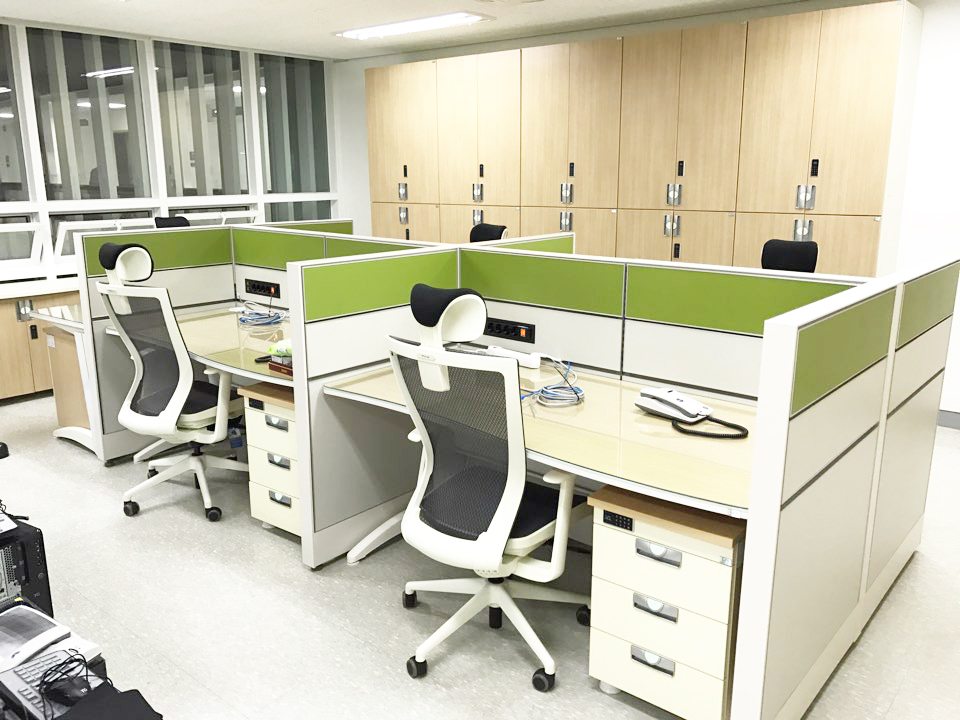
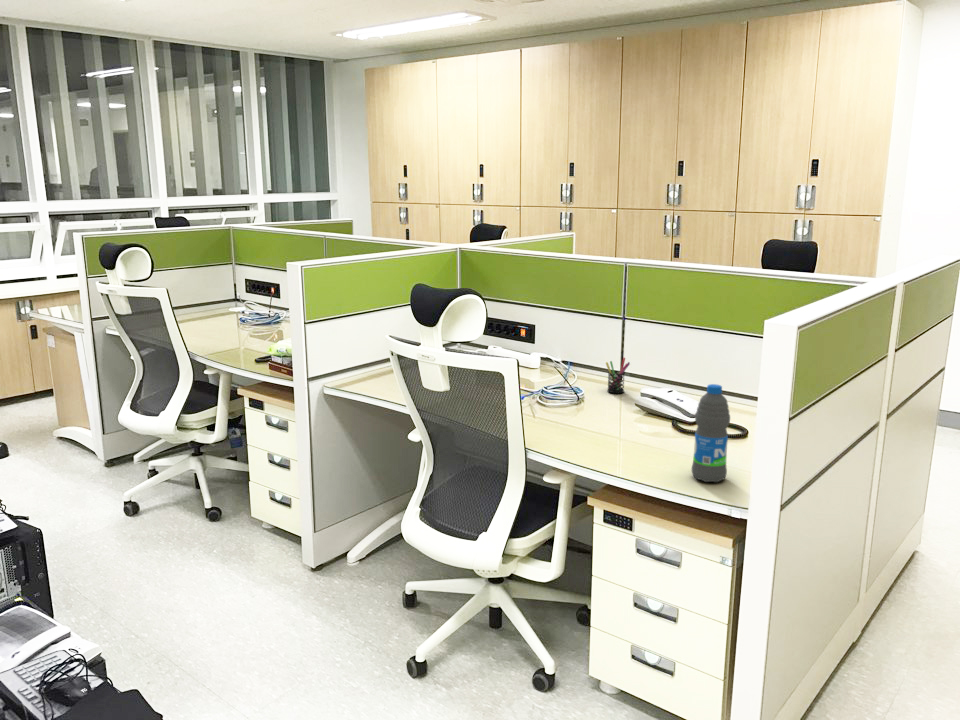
+ pen holder [605,357,631,394]
+ water bottle [690,383,731,483]
